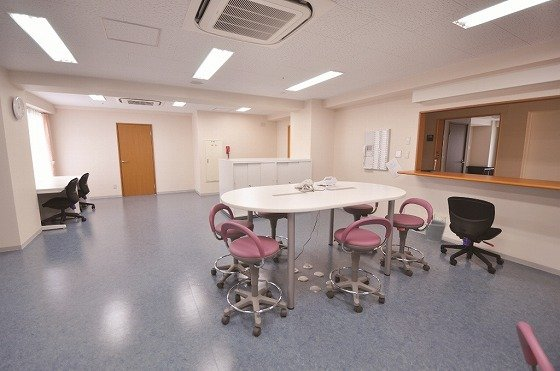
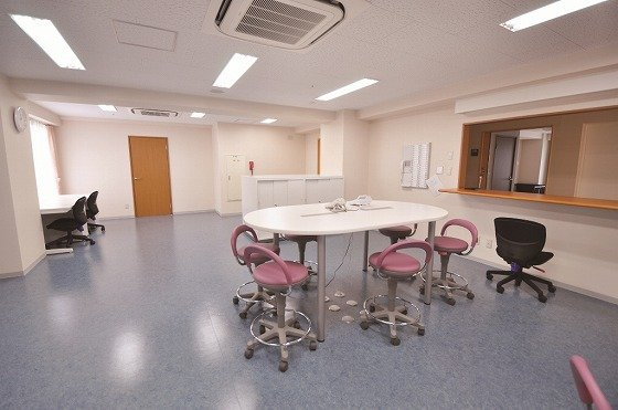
- wastebasket [424,219,447,244]
